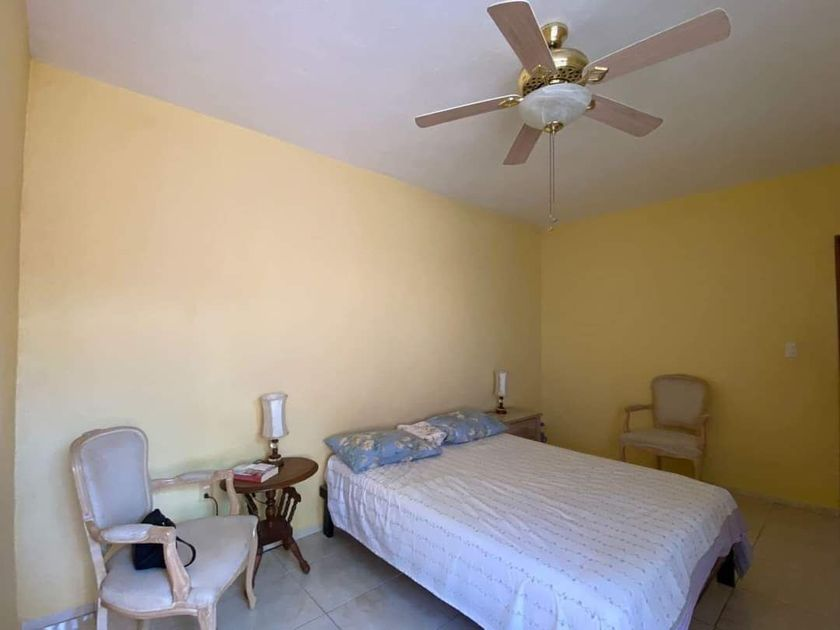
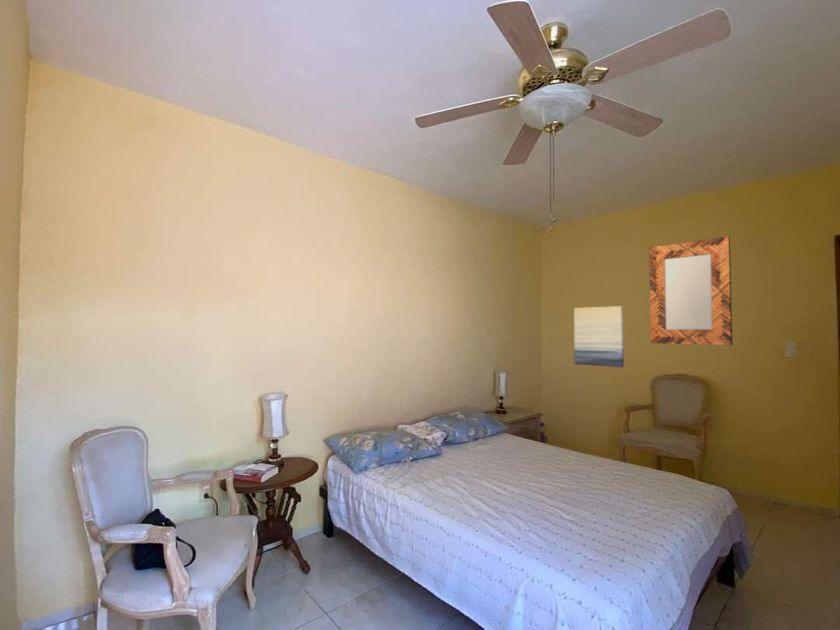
+ wall art [573,305,625,368]
+ home mirror [648,236,733,346]
